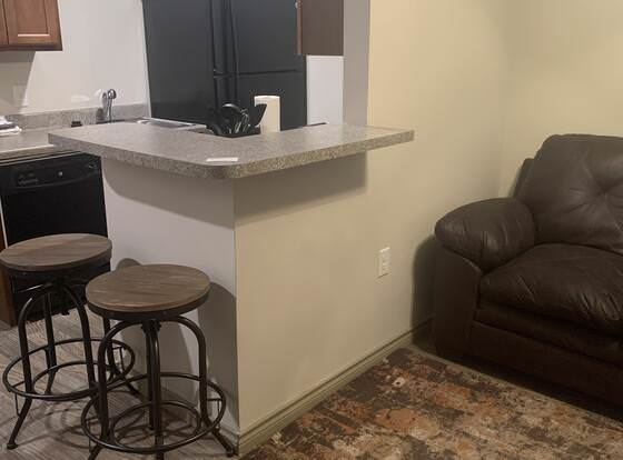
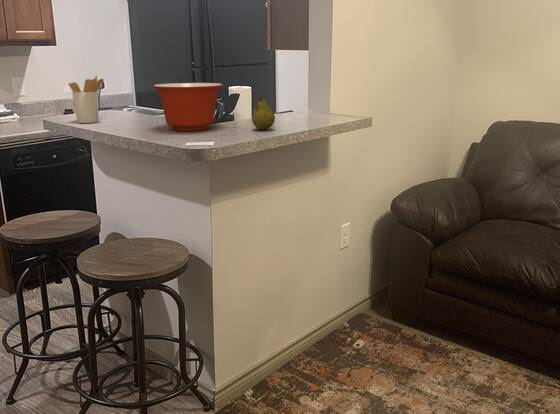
+ mixing bowl [152,82,224,132]
+ fruit [251,95,276,131]
+ utensil holder [68,75,105,124]
